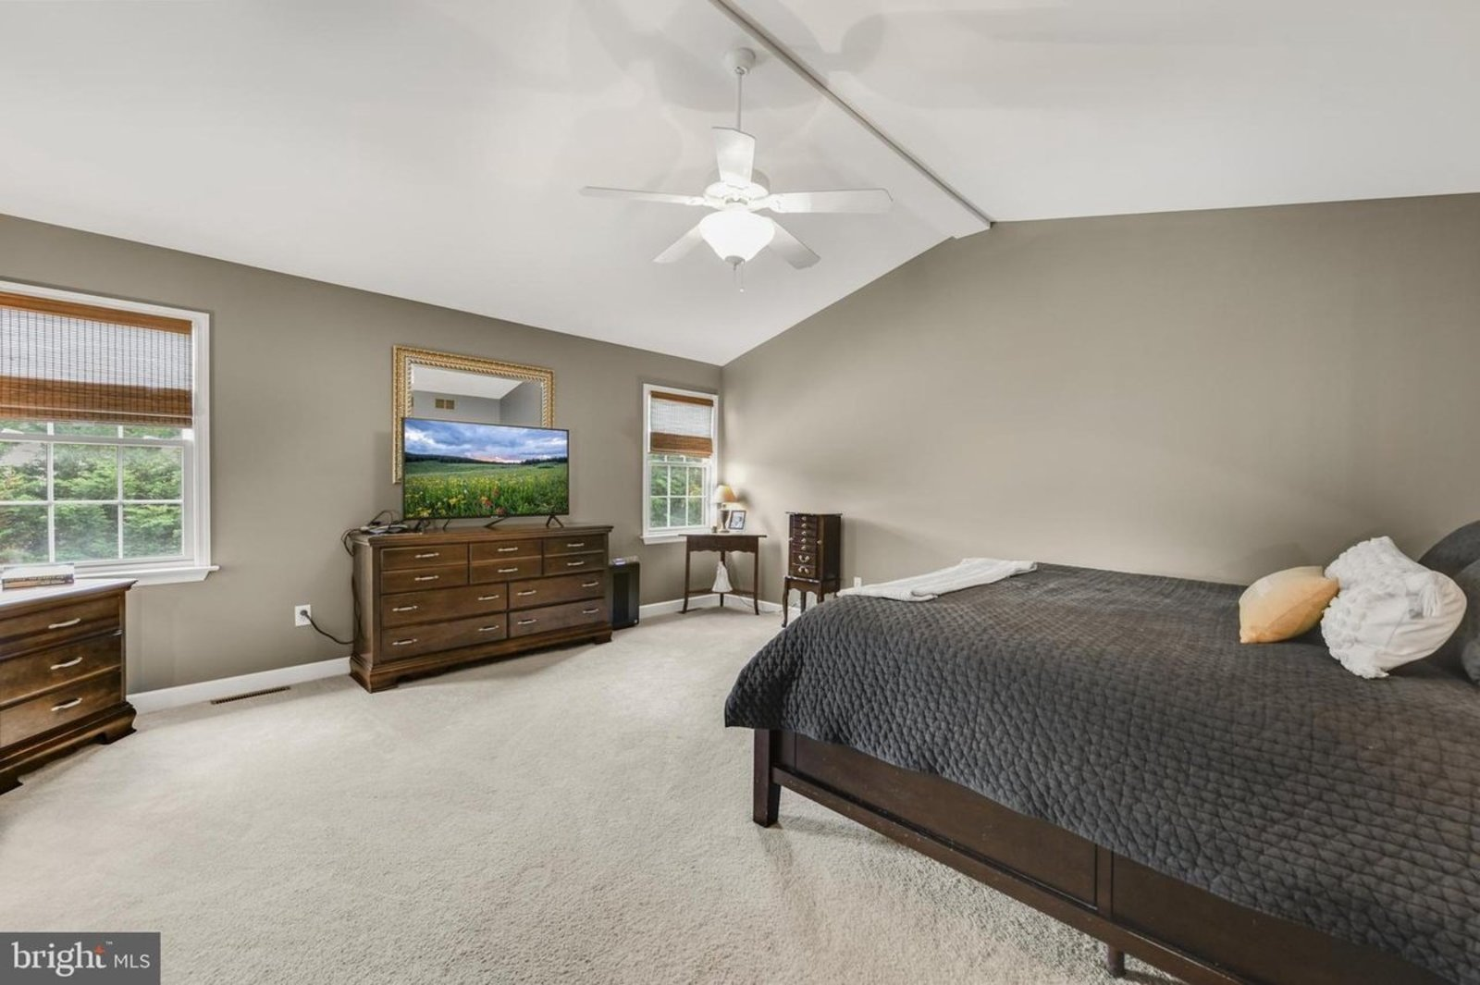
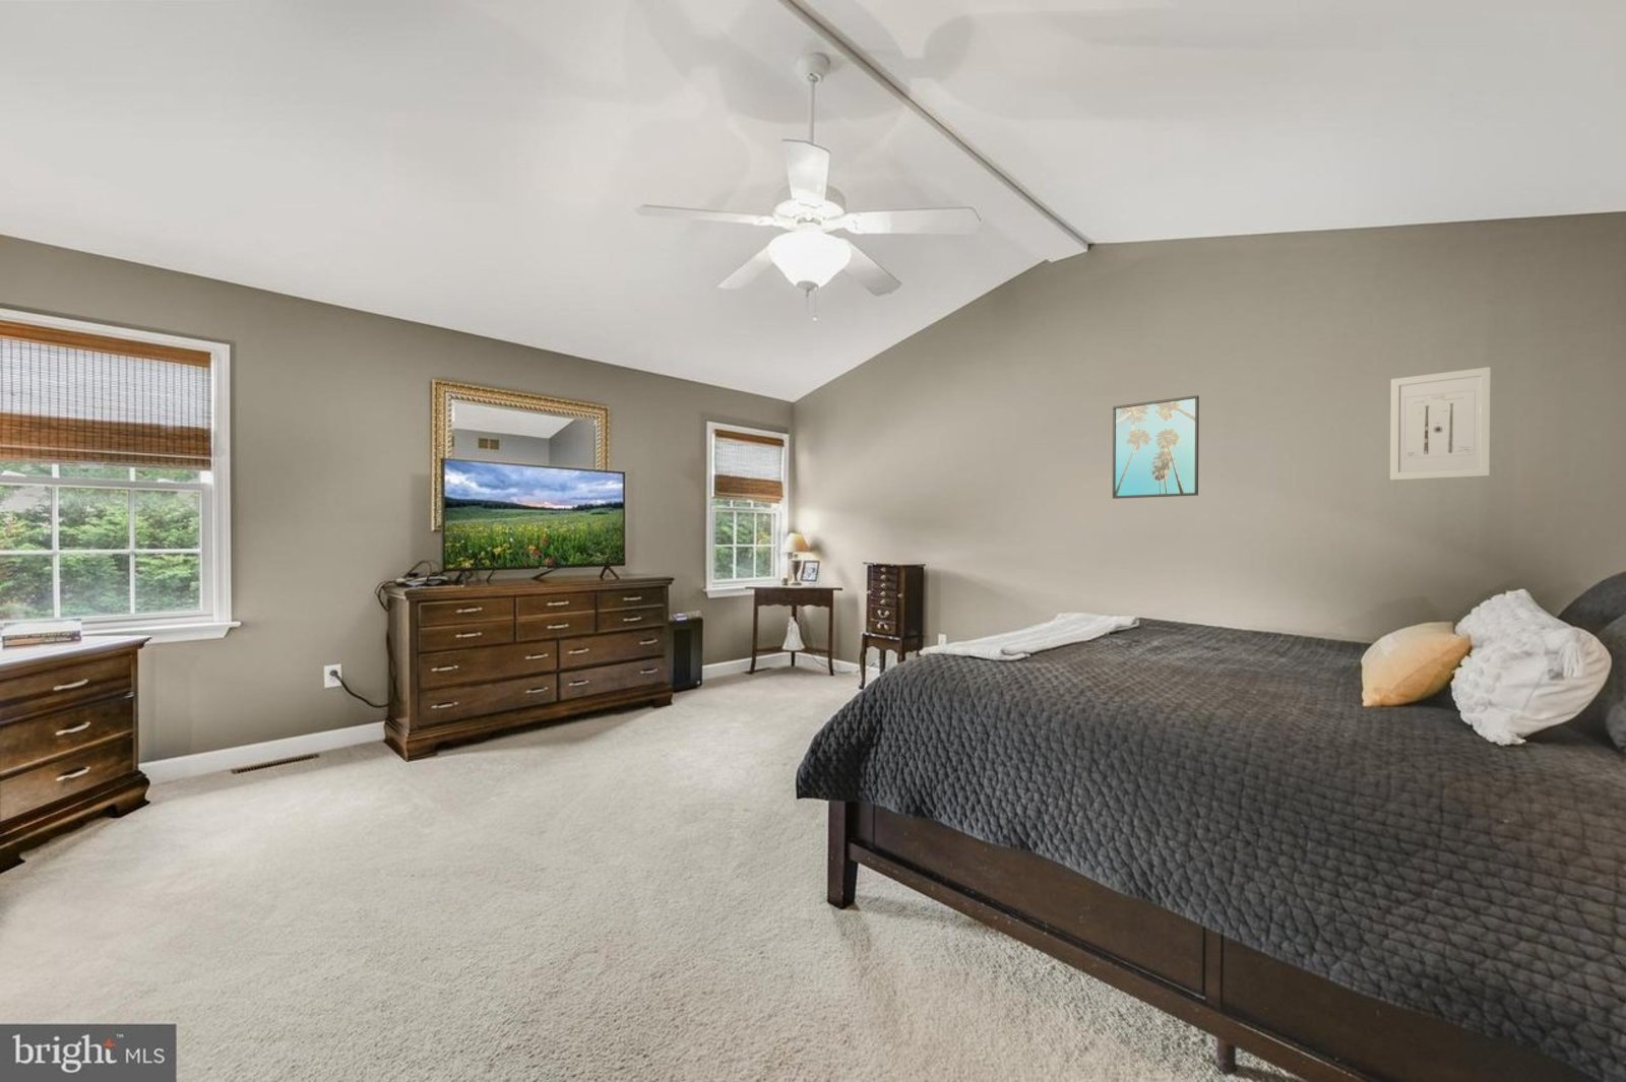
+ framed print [1111,394,1201,500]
+ wall art [1389,366,1492,482]
